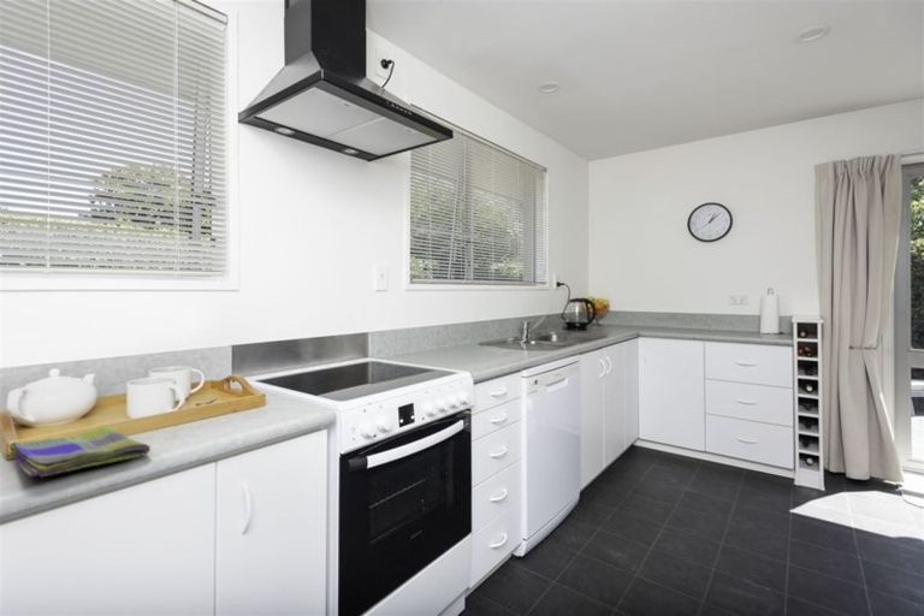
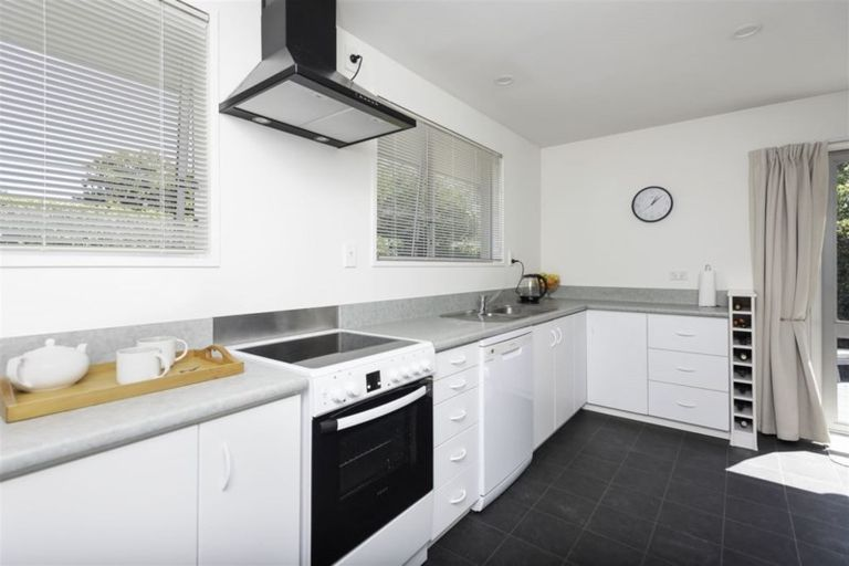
- dish towel [8,425,152,478]
